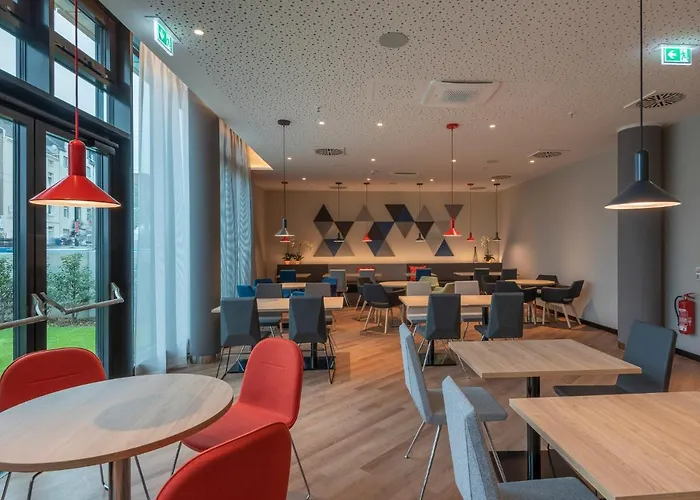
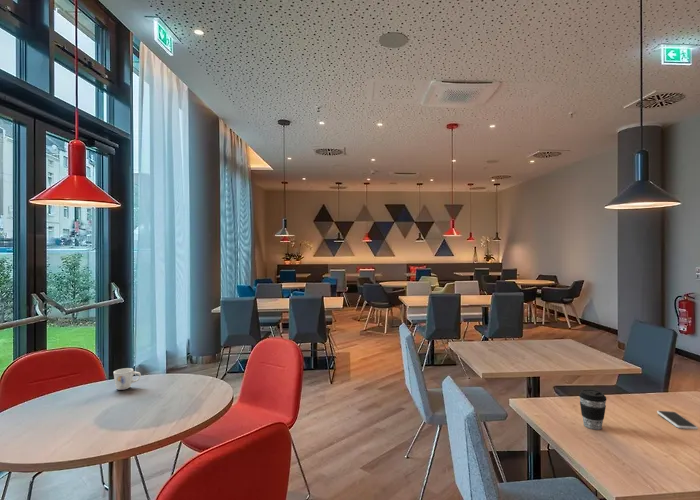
+ mug [113,367,142,391]
+ coffee cup [578,388,608,430]
+ smartphone [656,410,699,430]
